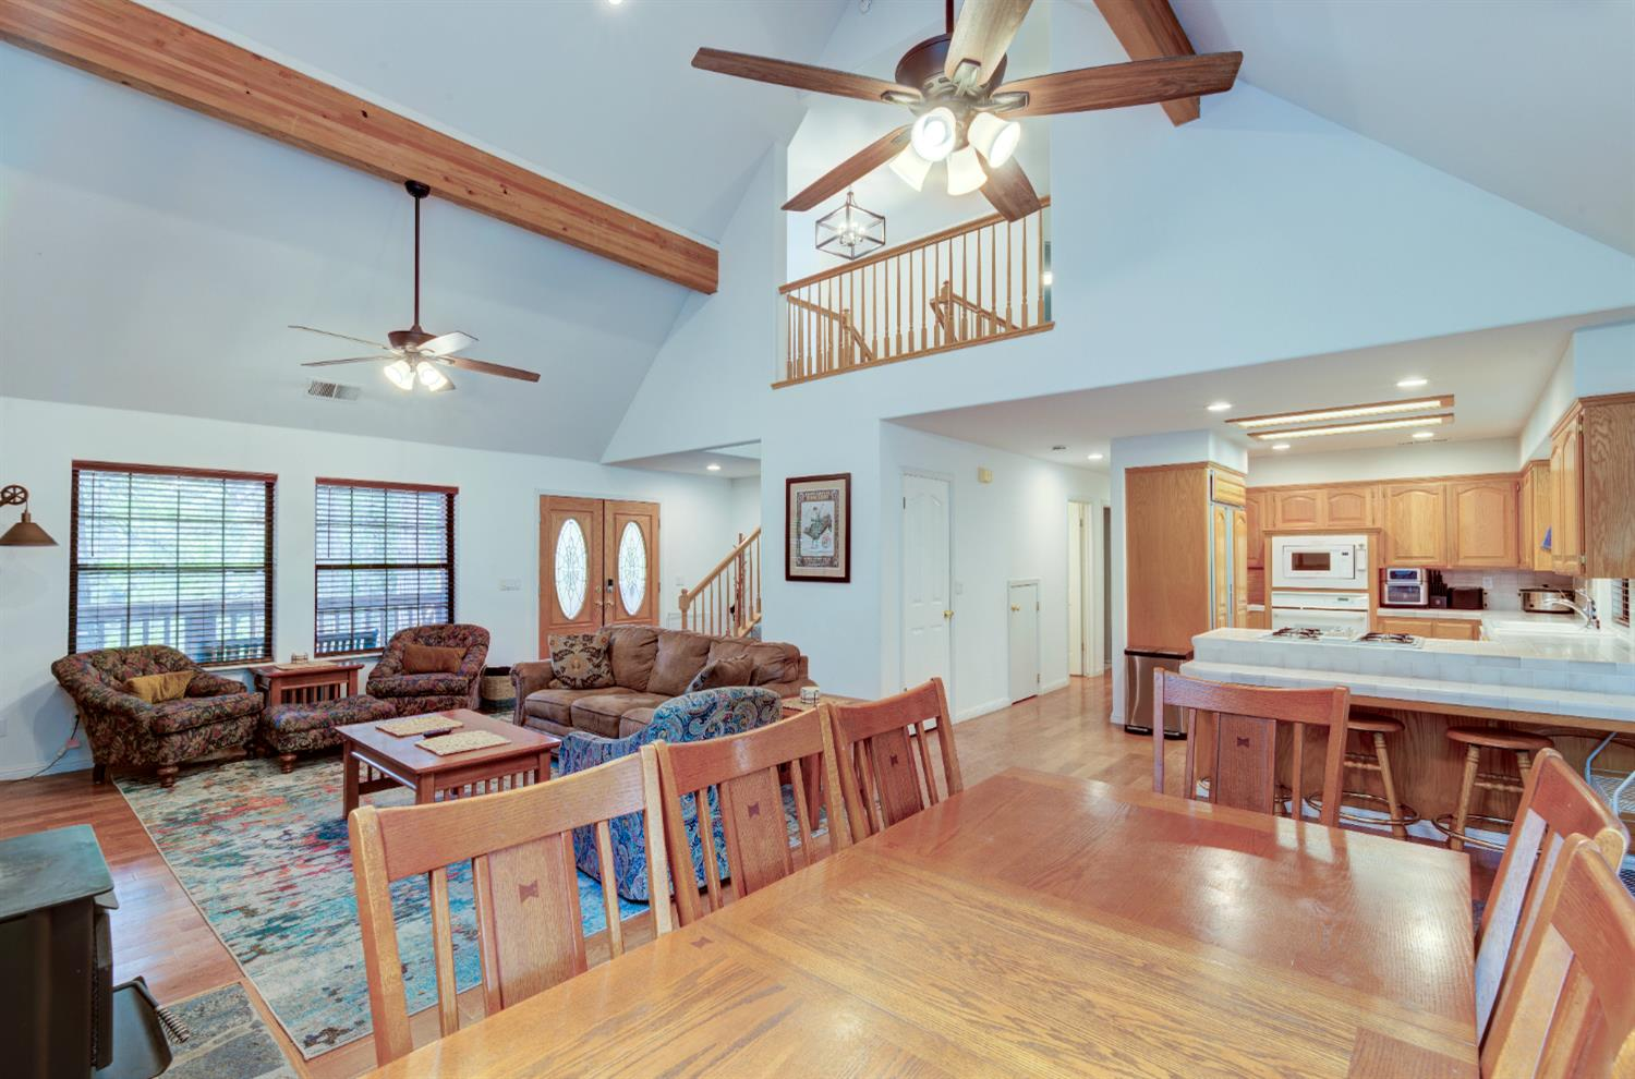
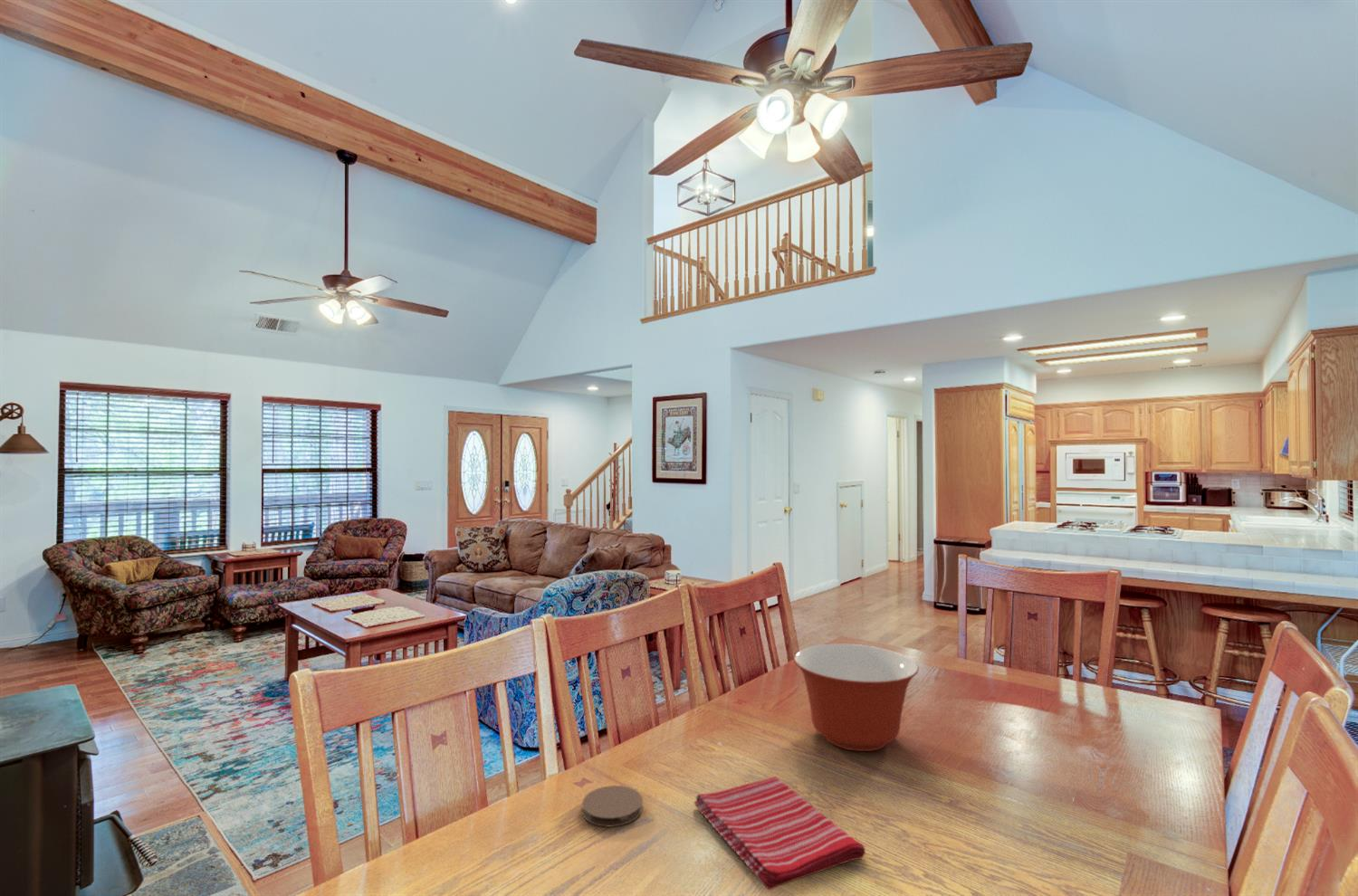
+ coaster [581,785,644,828]
+ mixing bowl [793,643,920,752]
+ dish towel [693,776,866,891]
